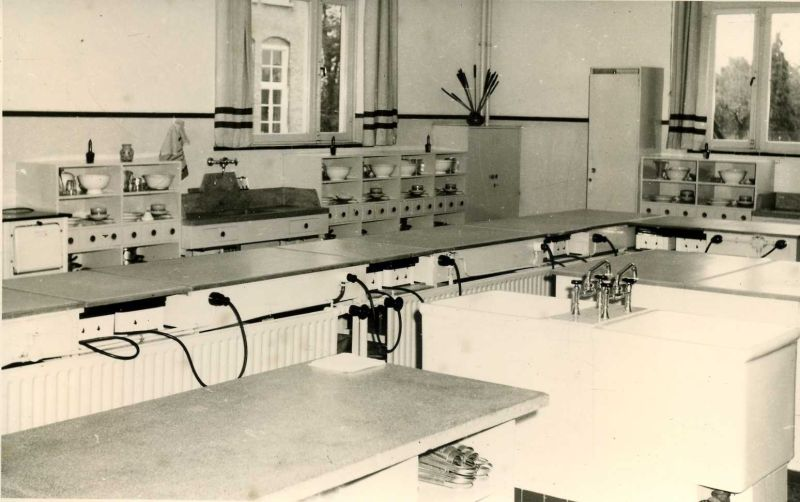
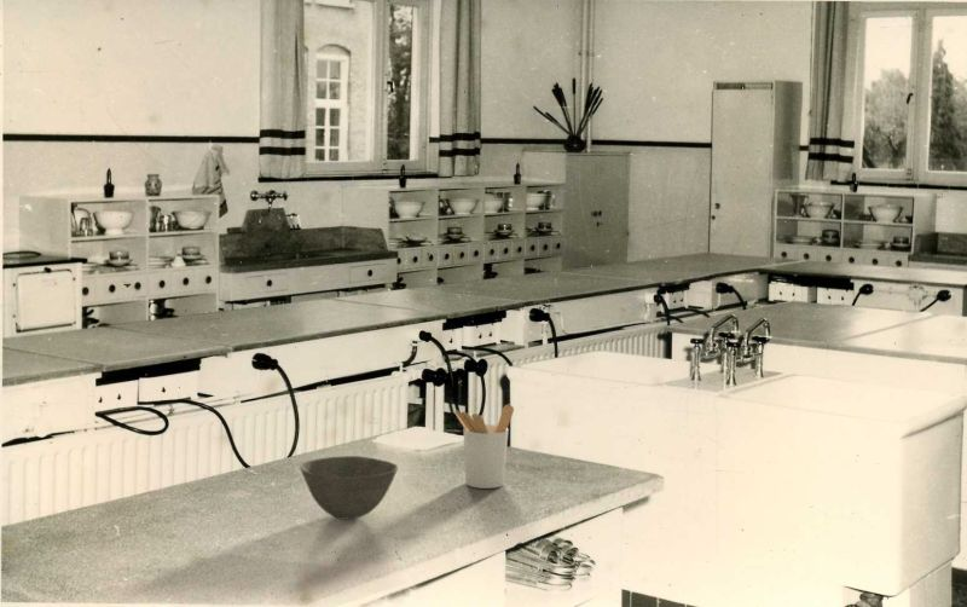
+ utensil holder [453,404,515,490]
+ bowl [300,455,399,520]
